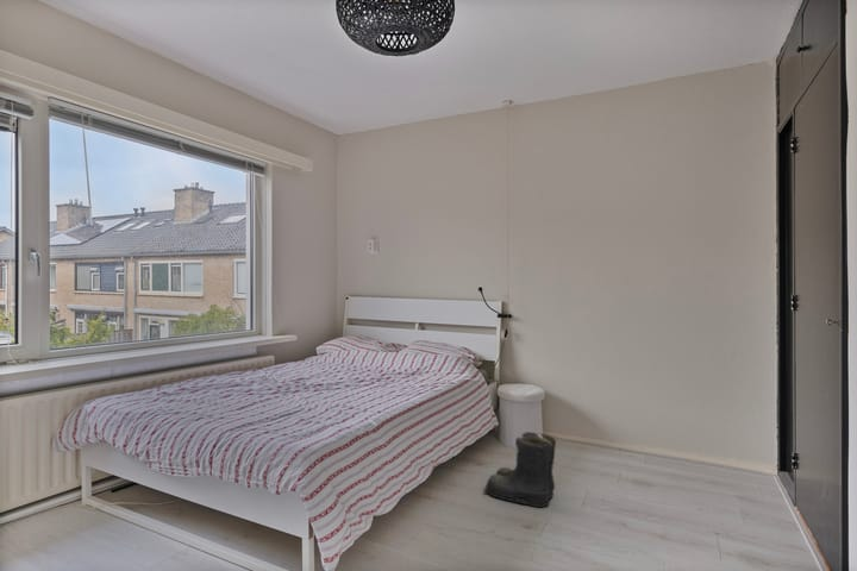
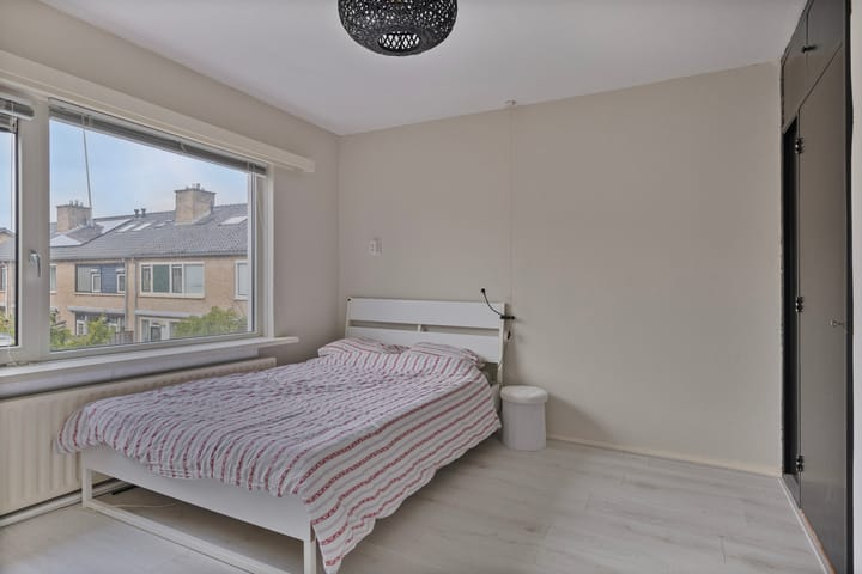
- boots [483,431,557,508]
